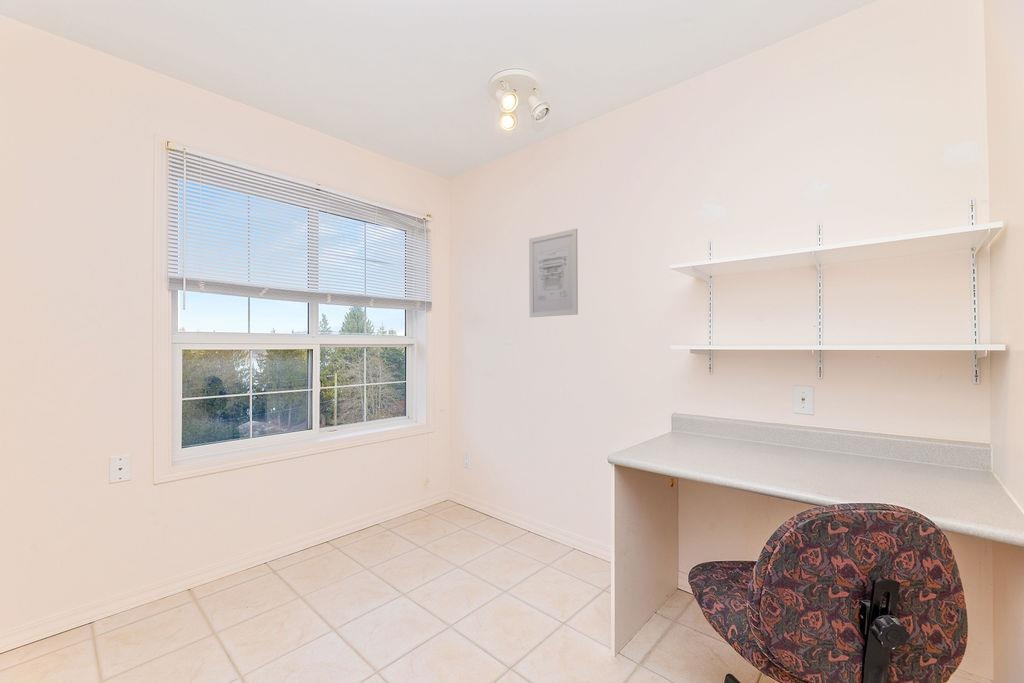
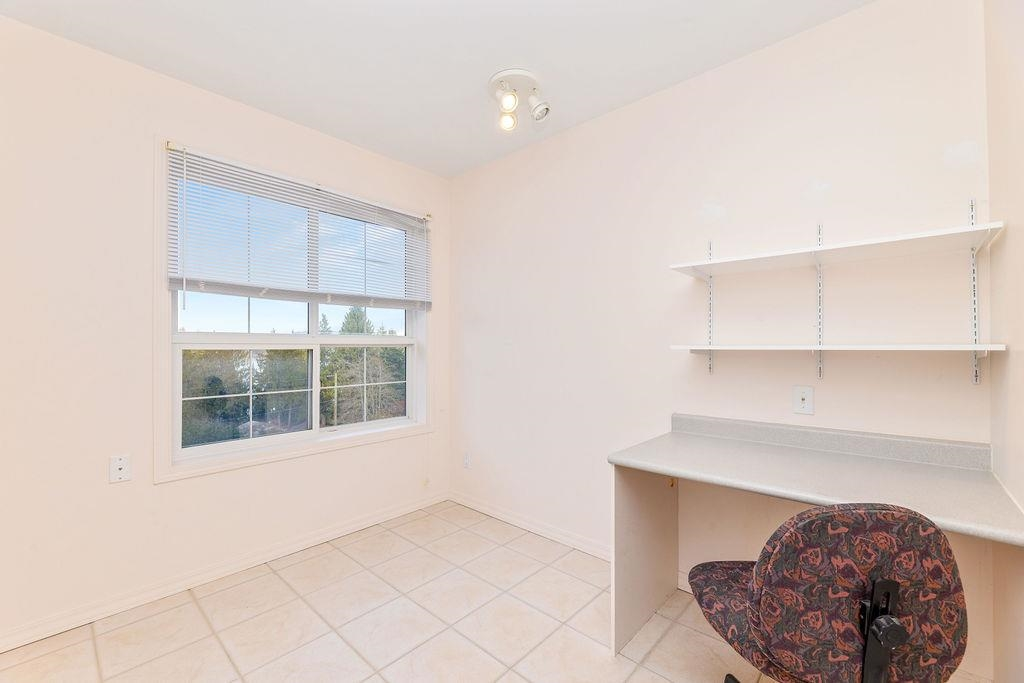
- wall art [528,228,579,318]
